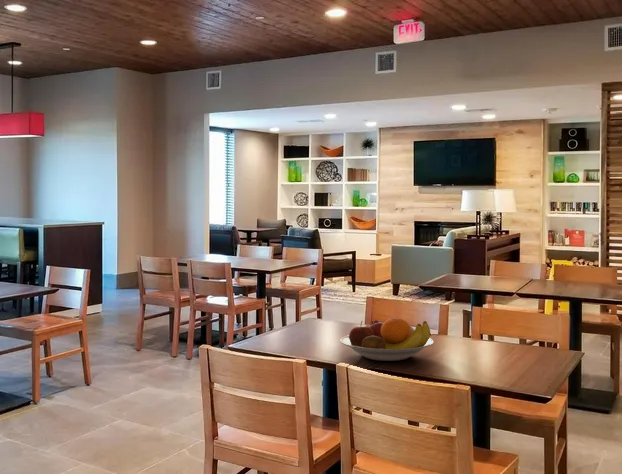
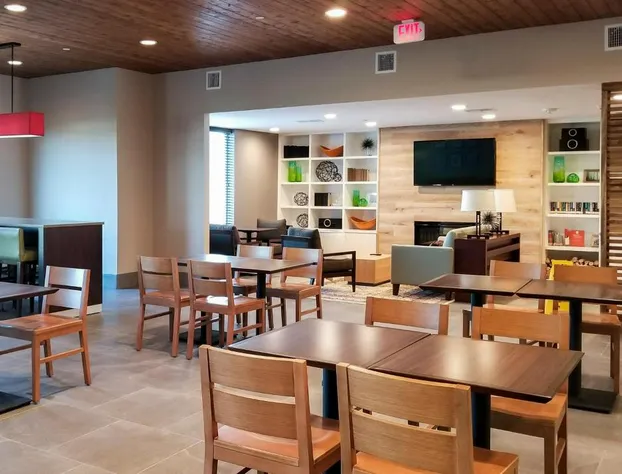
- fruit bowl [339,317,434,362]
